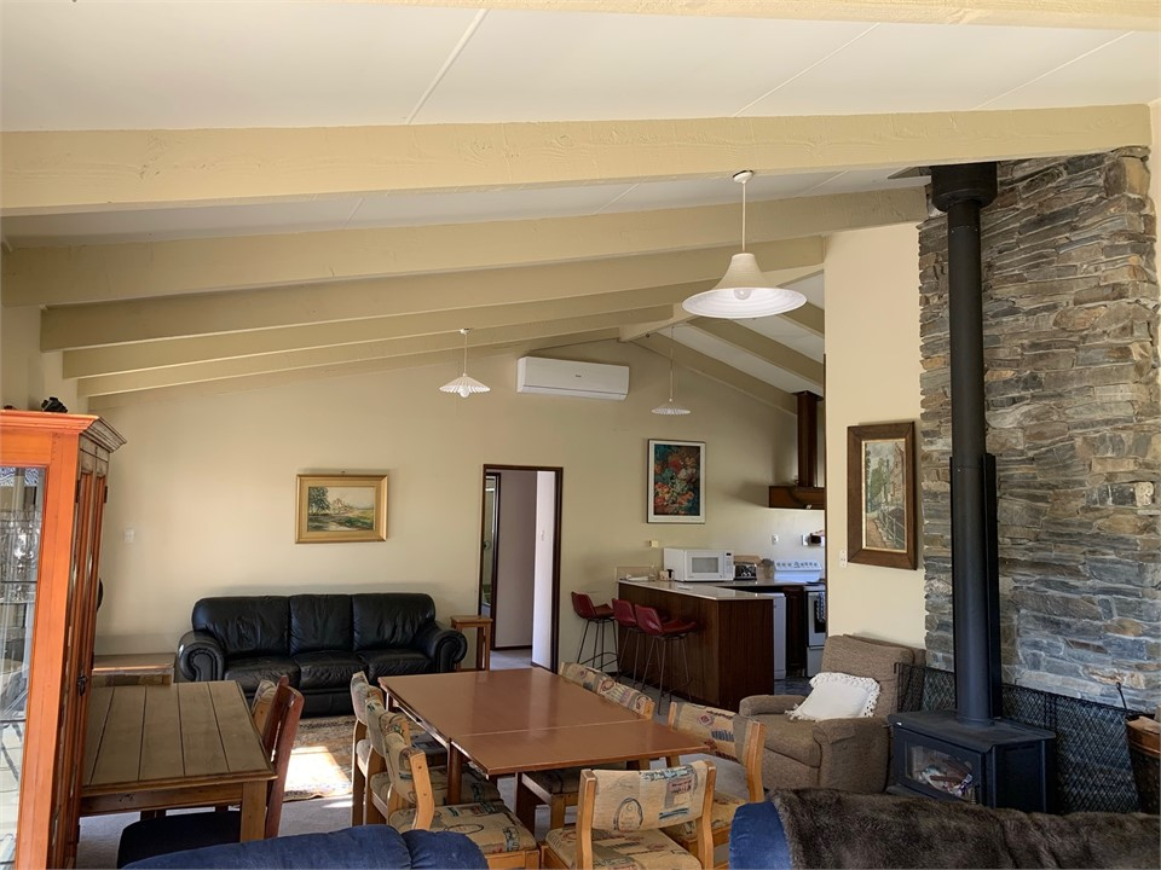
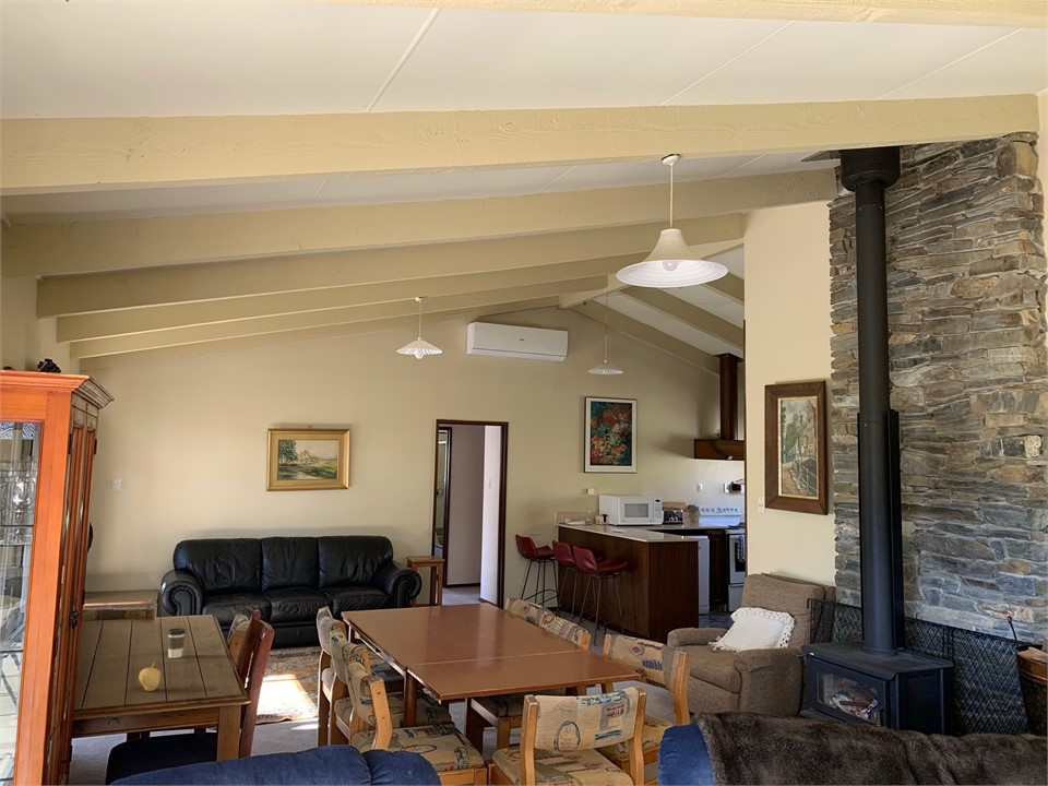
+ fruit [138,662,162,692]
+ coffee cup [167,628,187,659]
